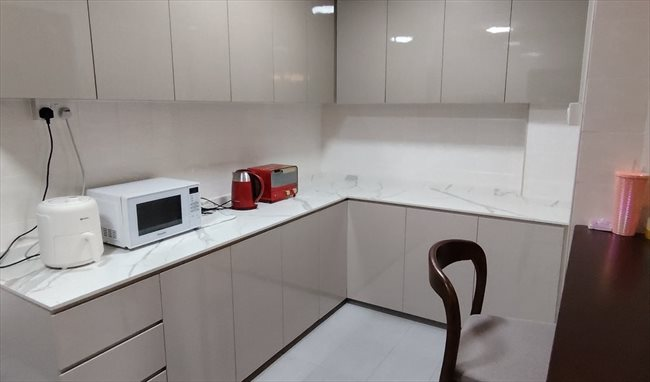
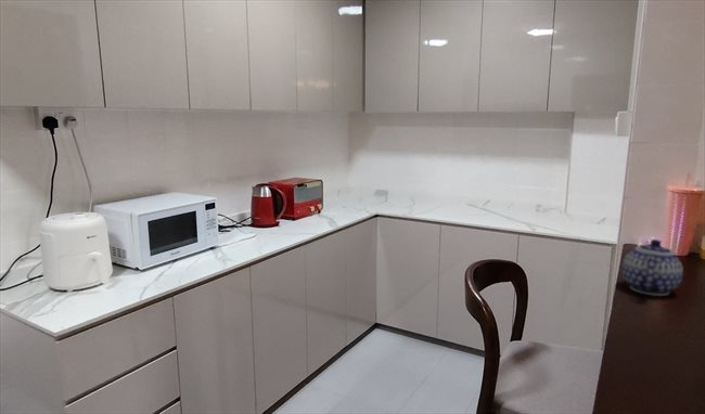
+ teapot [621,238,684,297]
